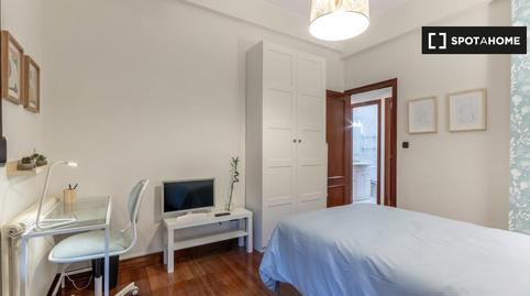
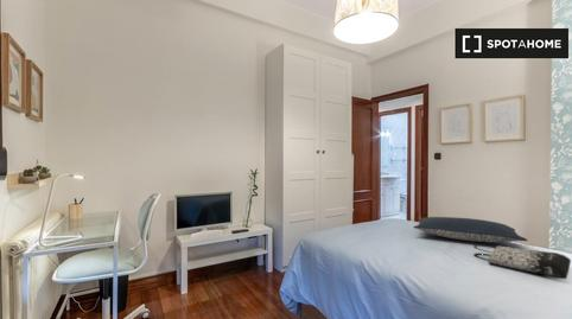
+ tote bag [472,244,572,280]
+ pillow [412,216,528,243]
